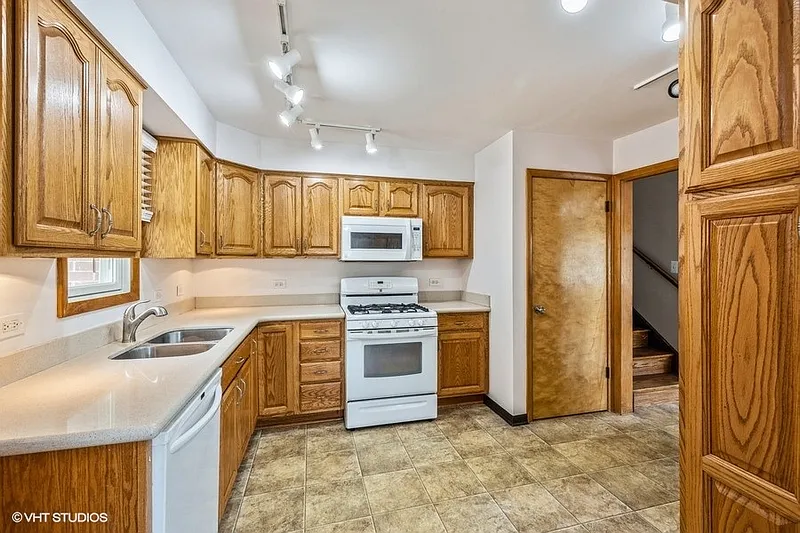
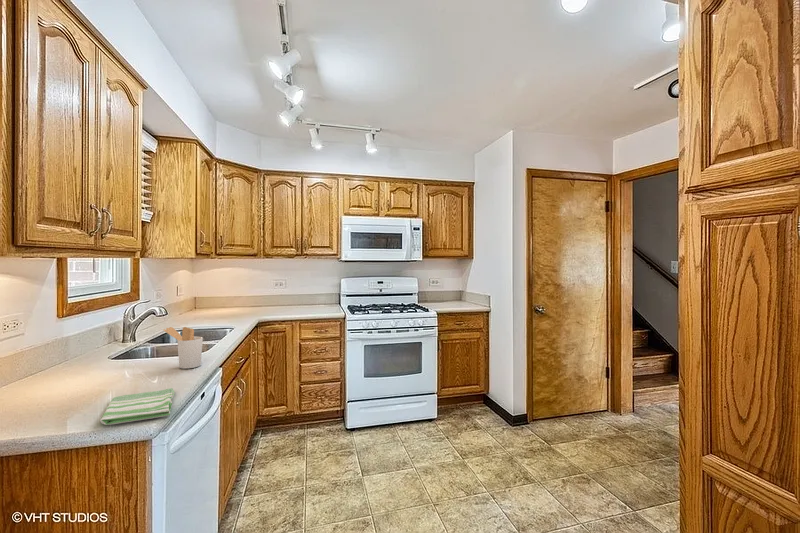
+ dish towel [99,387,176,426]
+ utensil holder [162,326,204,370]
